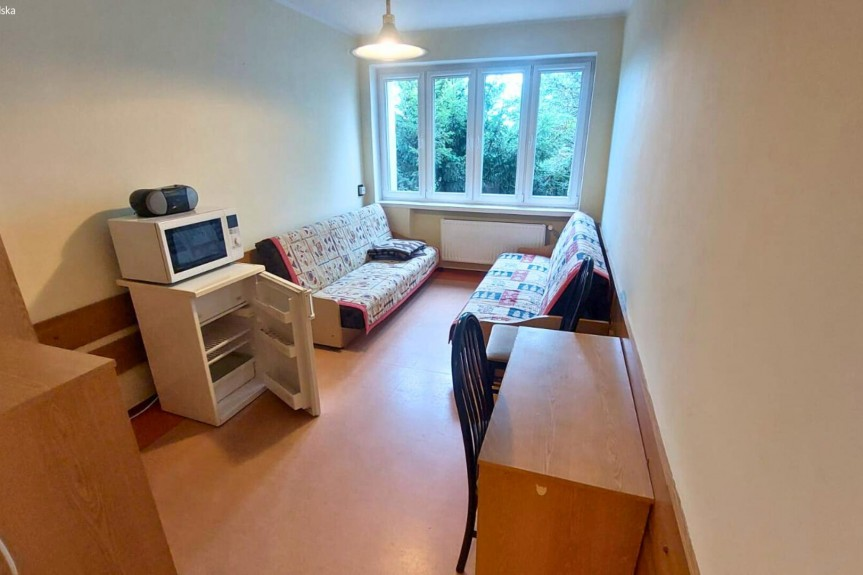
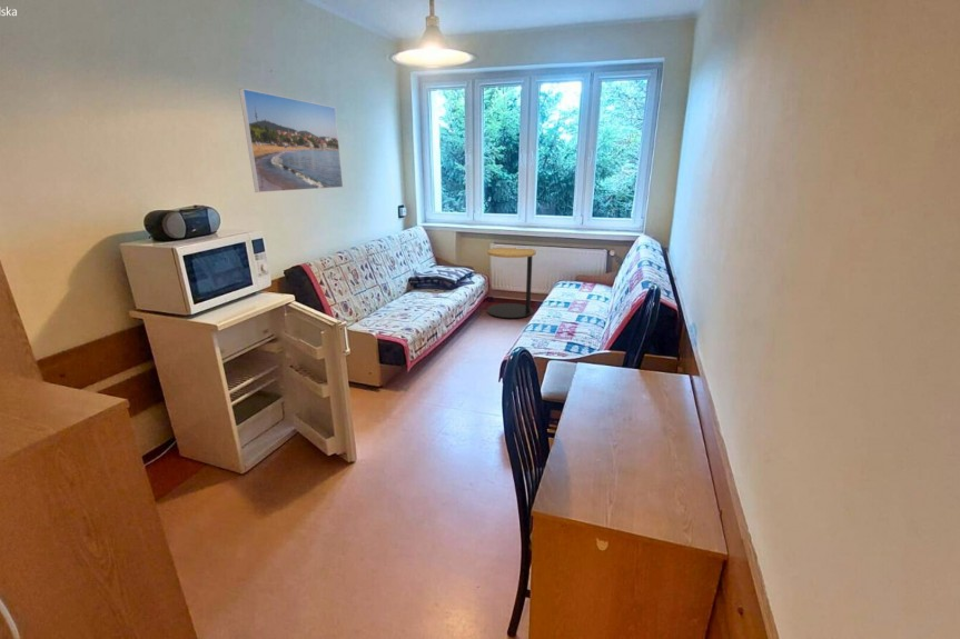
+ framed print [238,88,344,193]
+ side table [486,247,537,319]
